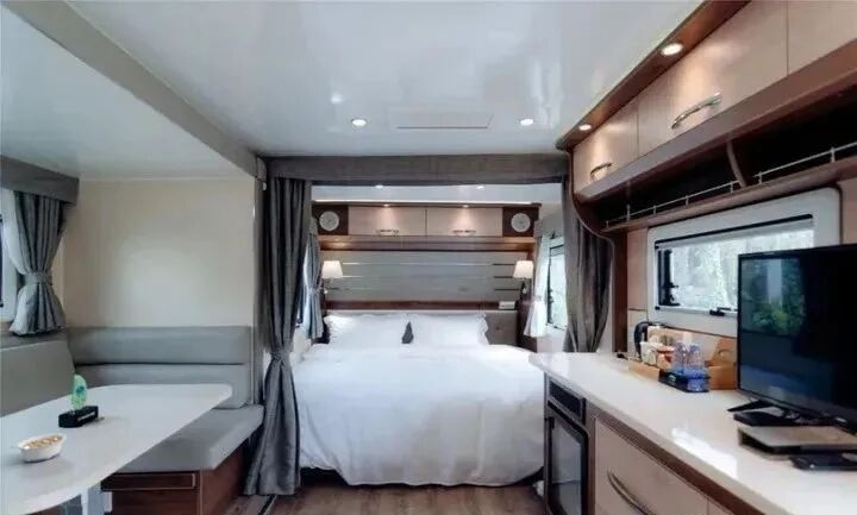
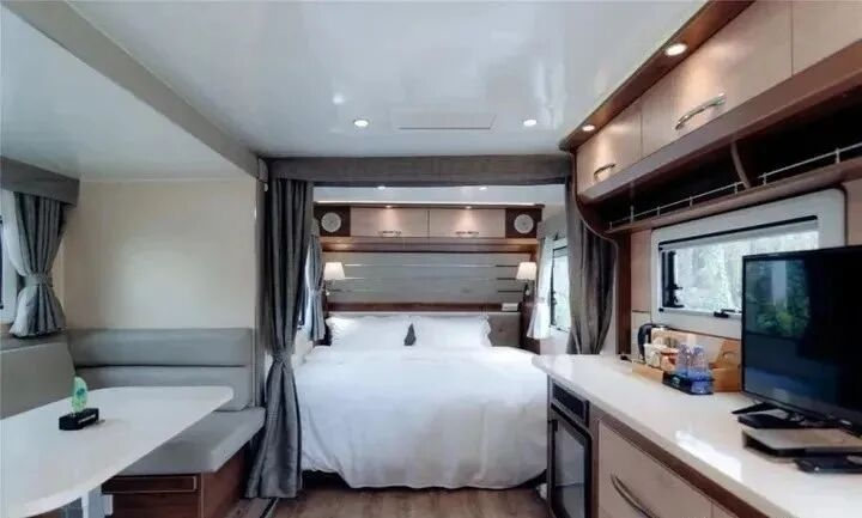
- legume [10,433,68,463]
